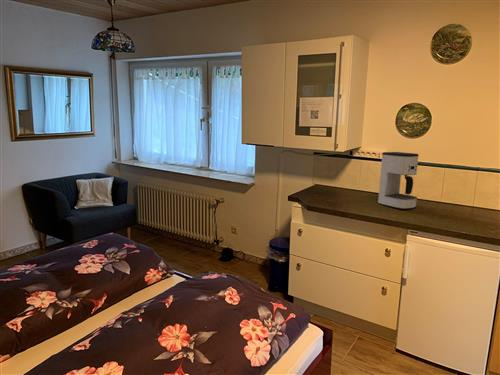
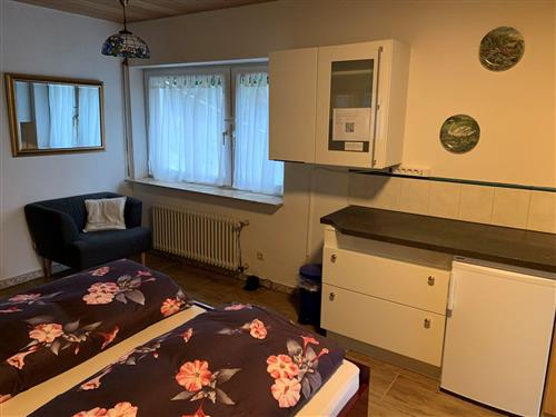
- coffee maker [377,151,420,210]
